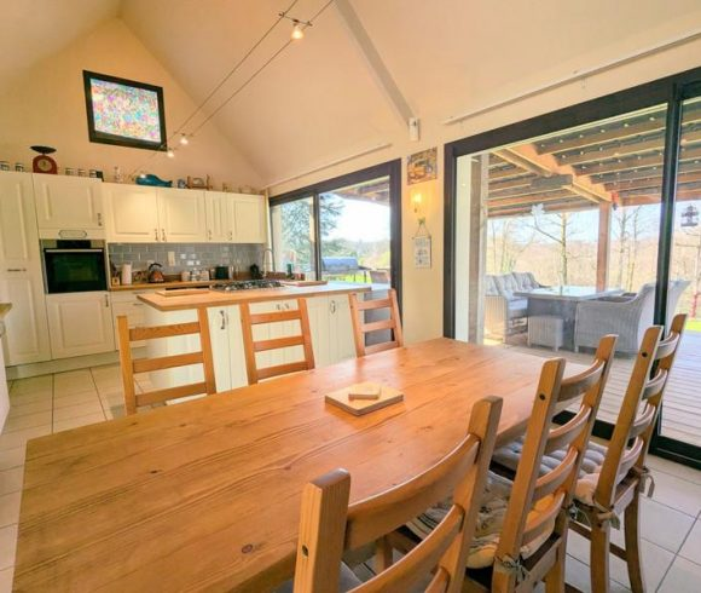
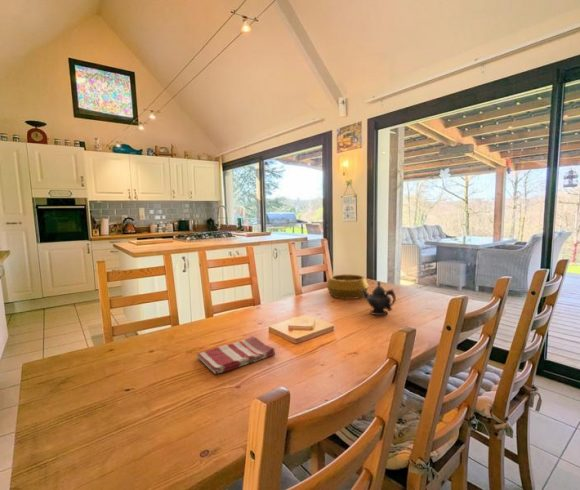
+ dish towel [196,336,276,375]
+ decorative bowl [325,273,370,300]
+ teapot [361,280,397,316]
